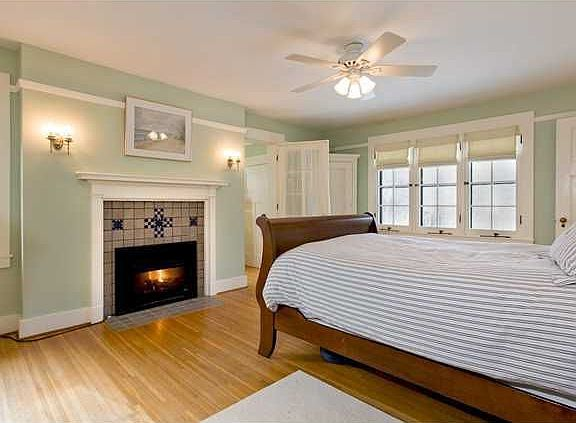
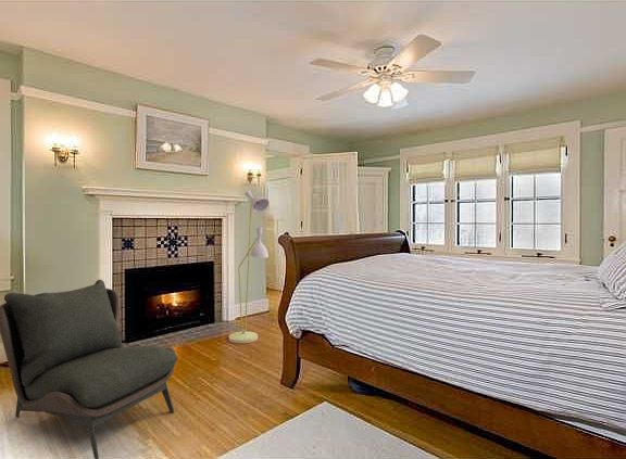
+ floor lamp [228,189,271,344]
+ armless chair [0,279,179,459]
